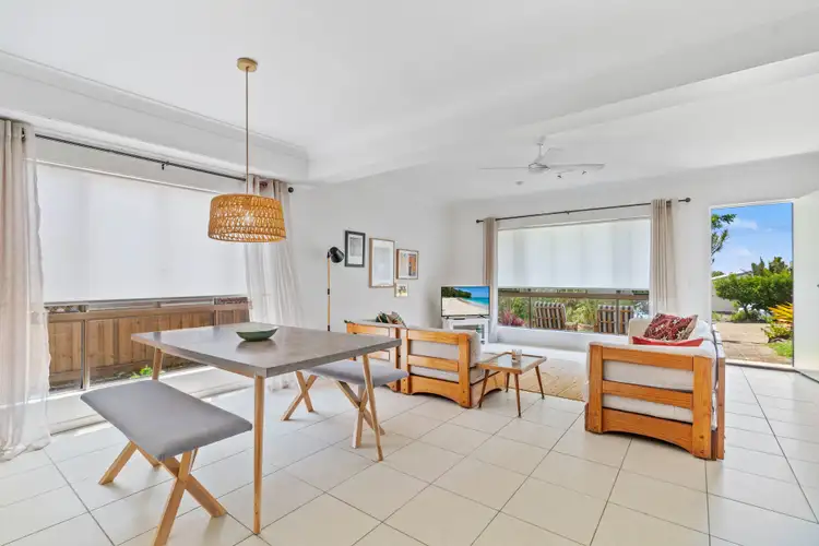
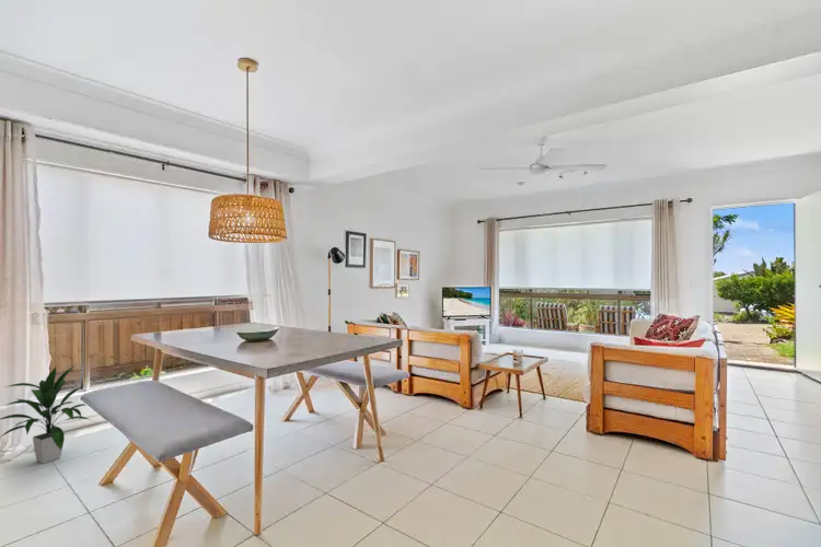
+ indoor plant [0,363,92,465]
